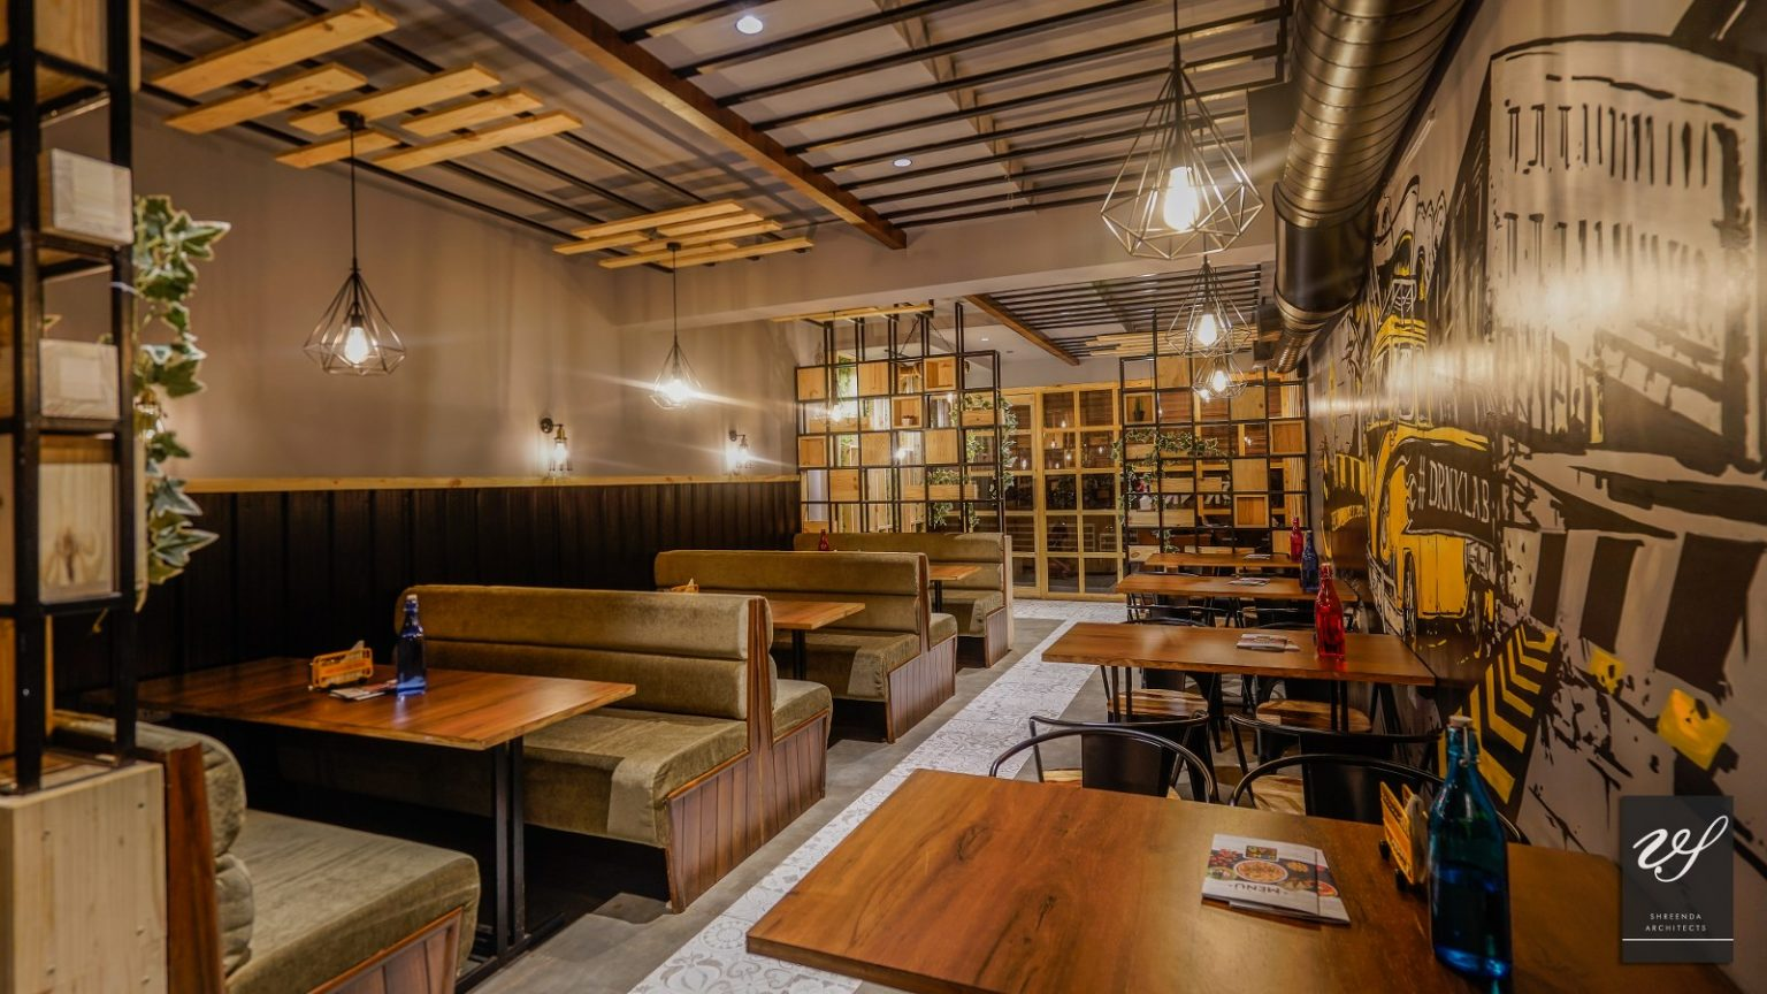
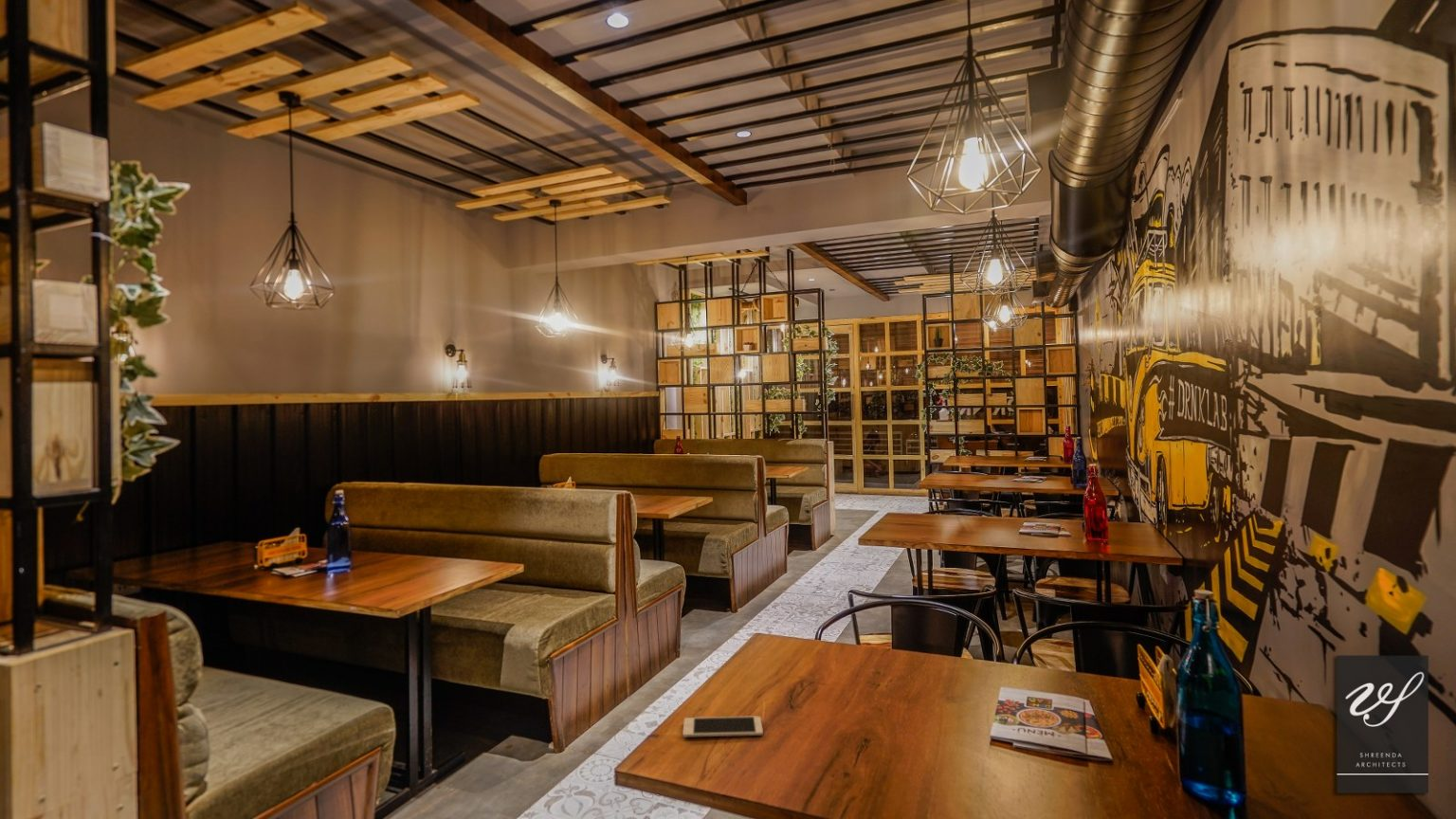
+ cell phone [682,716,764,738]
